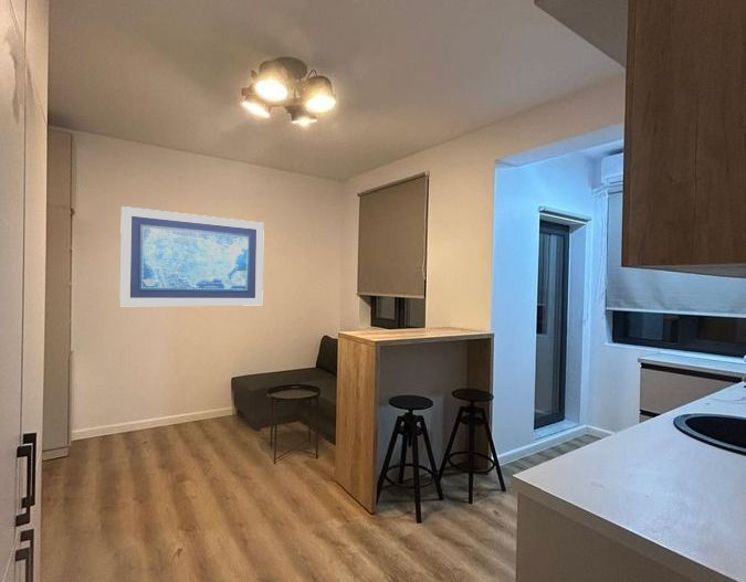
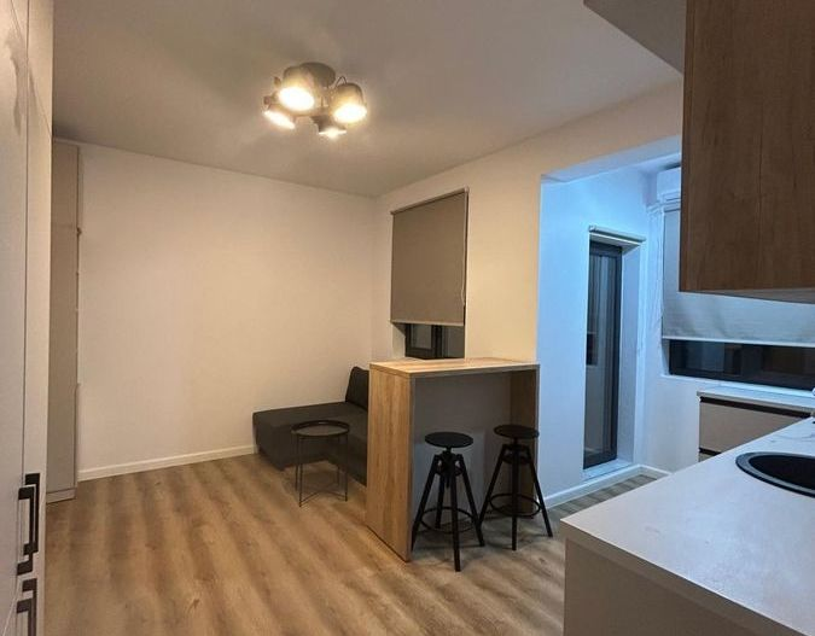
- wall art [118,205,265,307]
